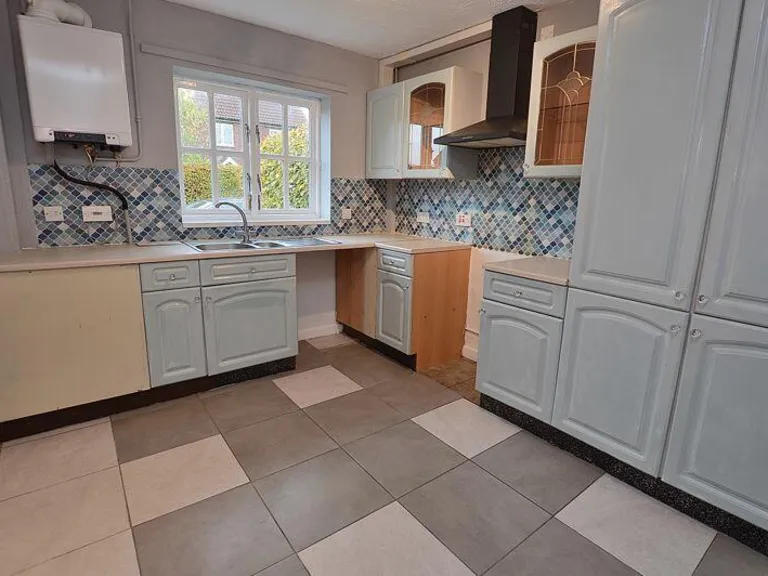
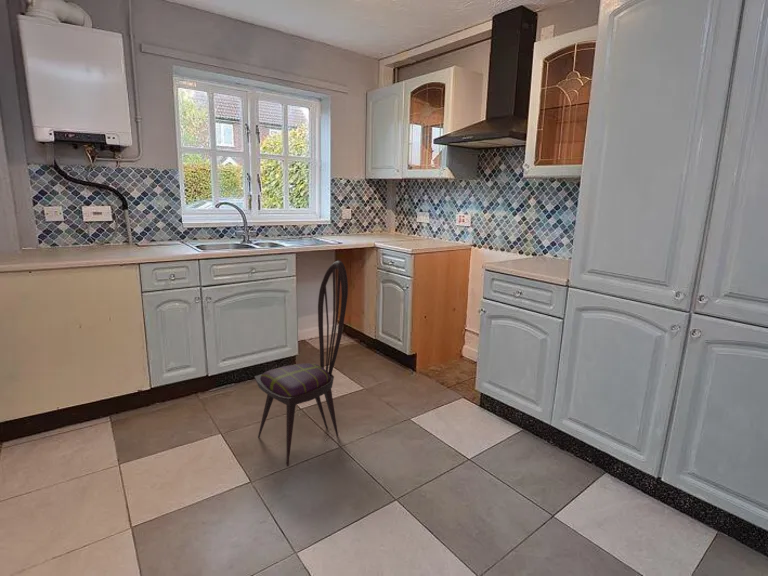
+ dining chair [254,259,349,467]
